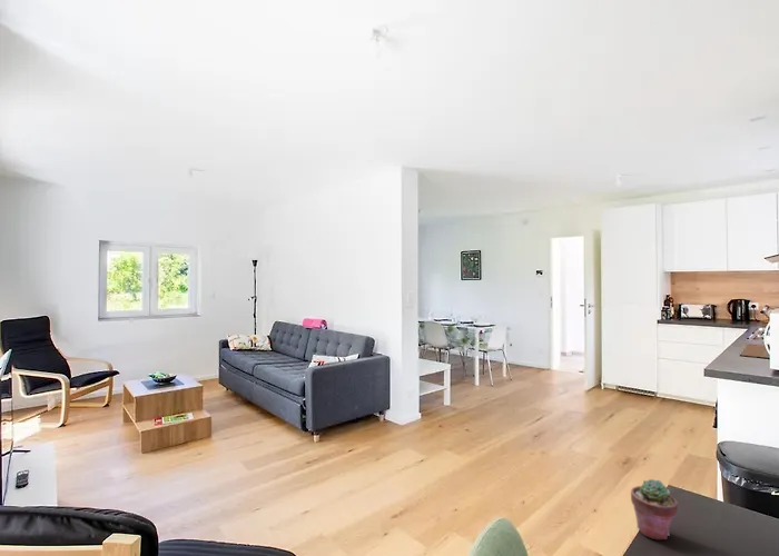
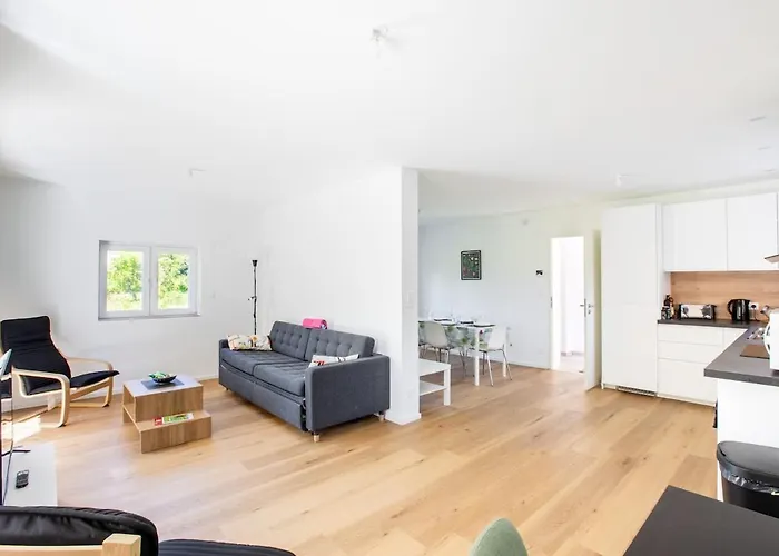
- potted succulent [630,478,679,540]
